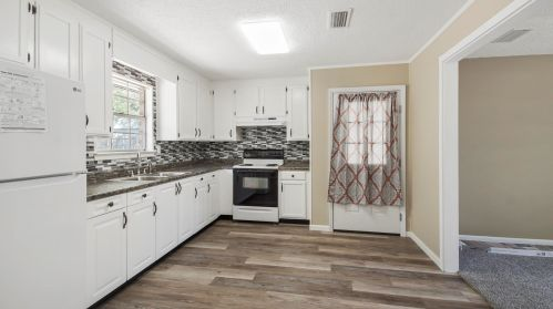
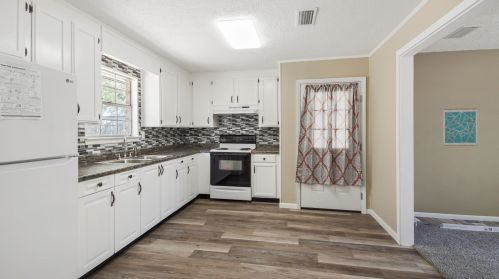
+ wall art [442,107,479,147]
